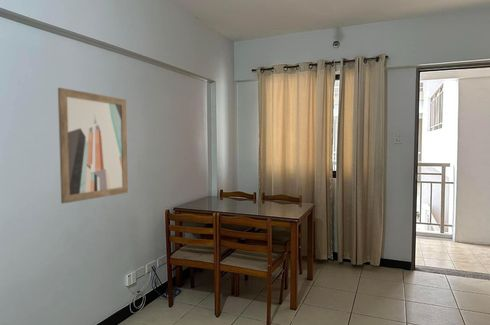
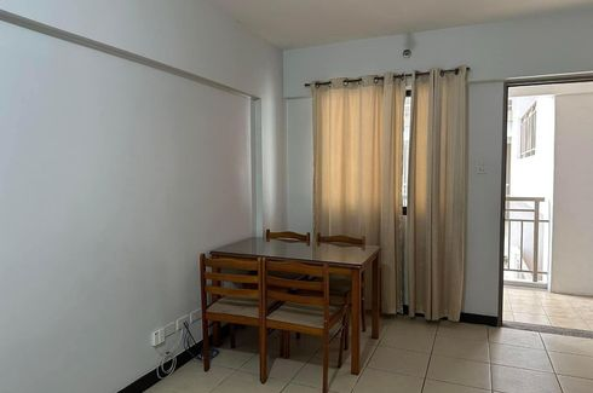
- wall art [57,87,129,205]
